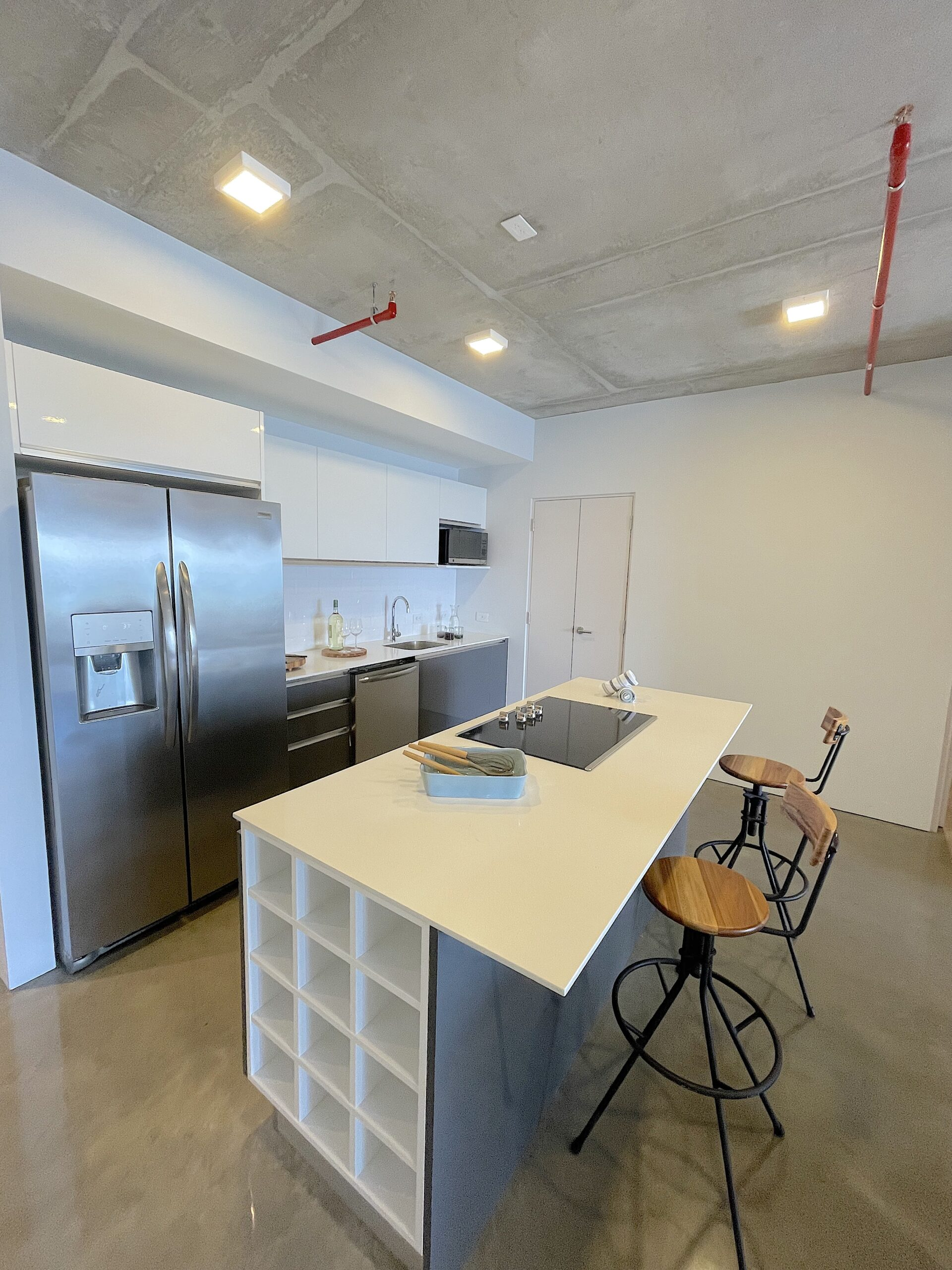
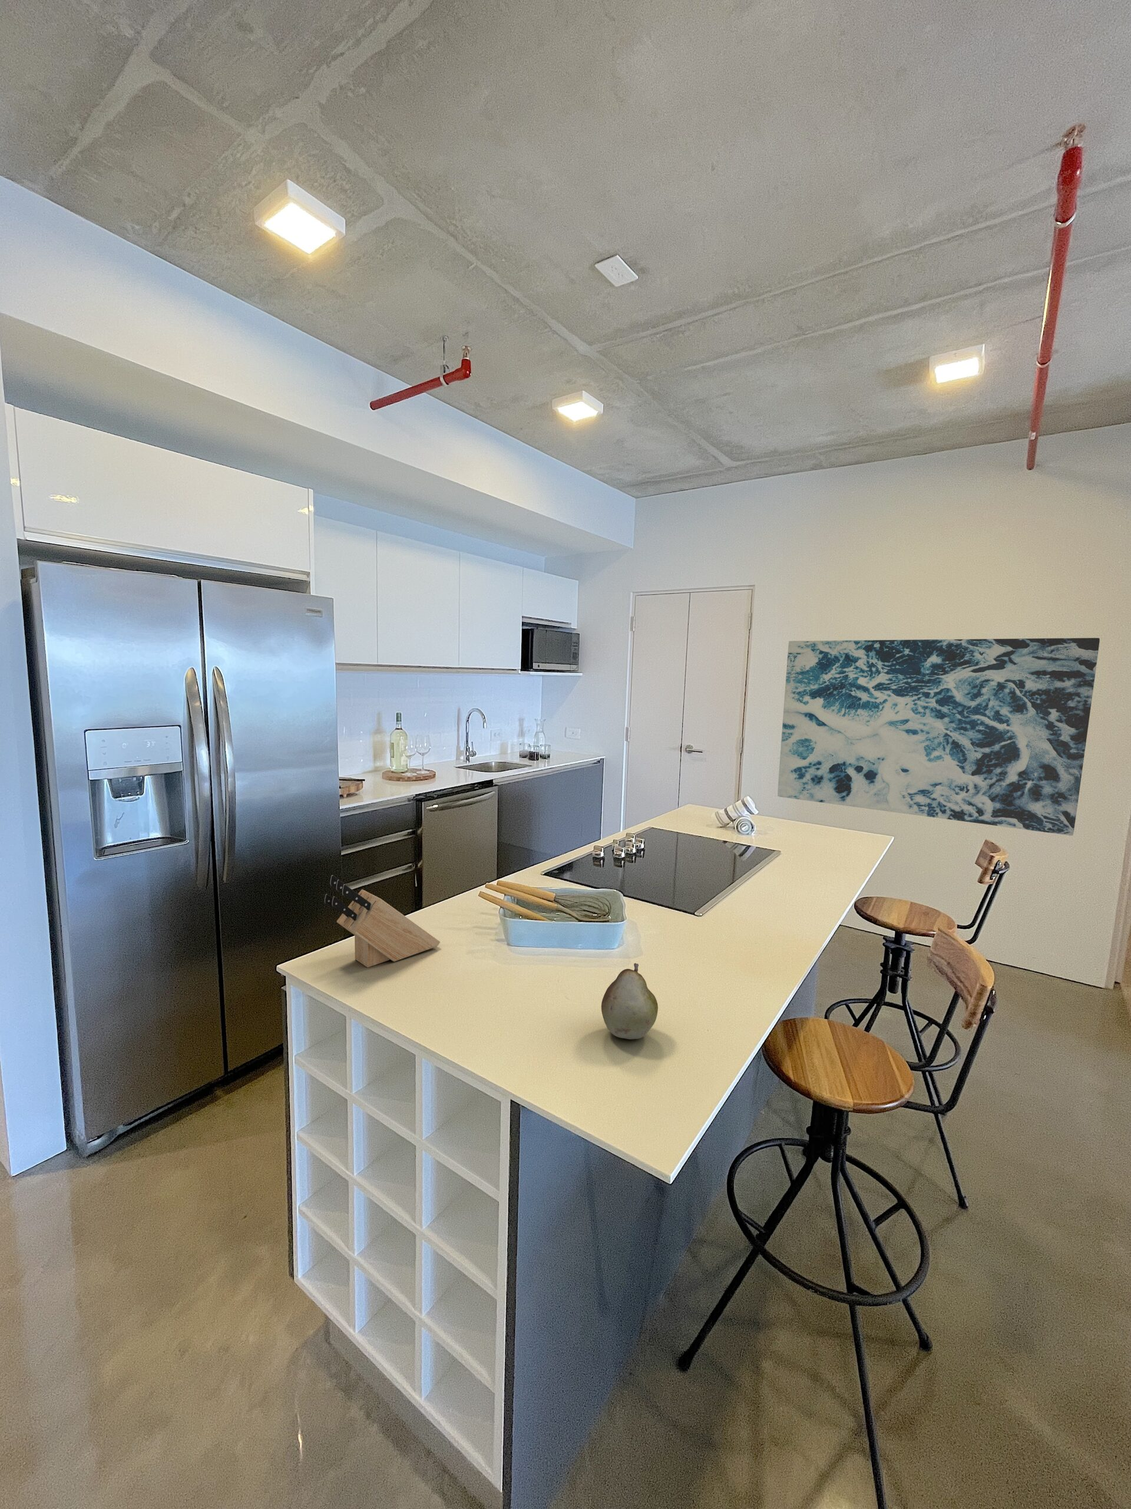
+ wall art [777,637,1100,836]
+ knife block [323,875,441,968]
+ fruit [601,962,658,1040]
